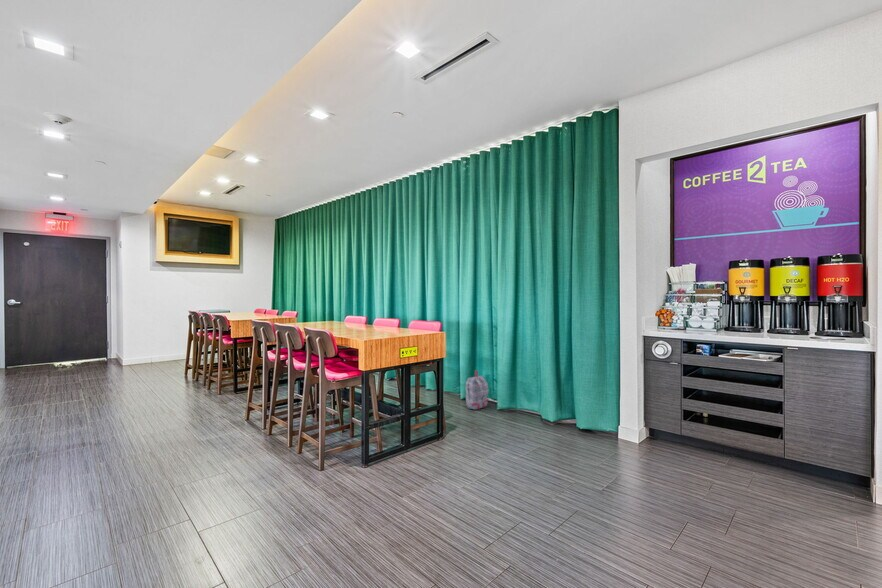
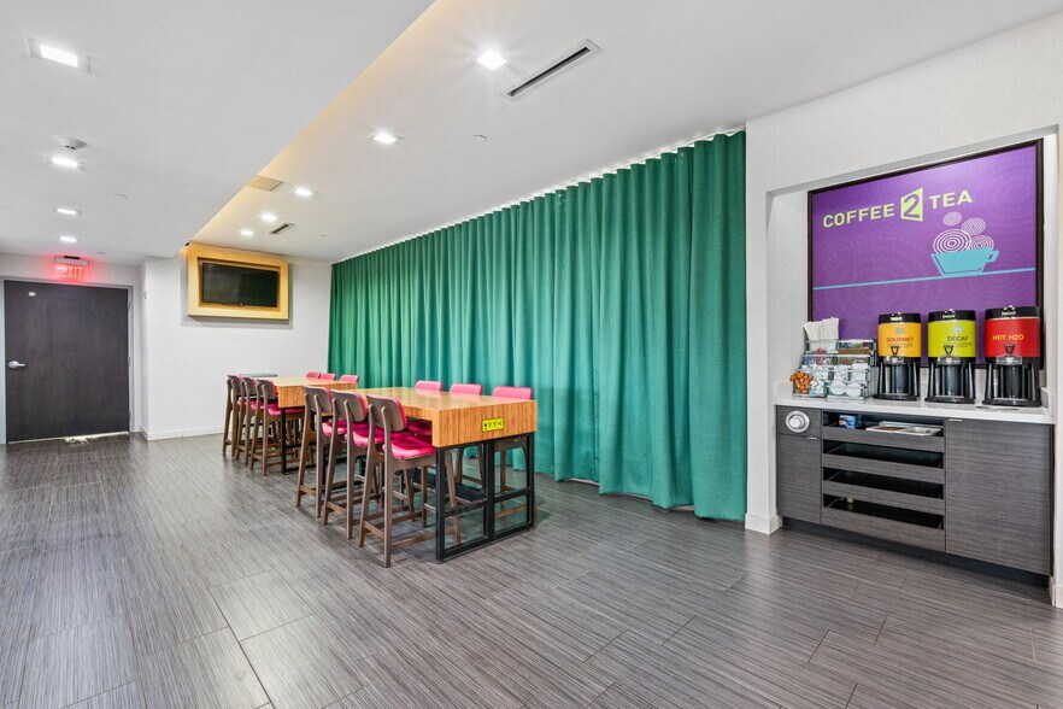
- backpack [464,369,490,411]
